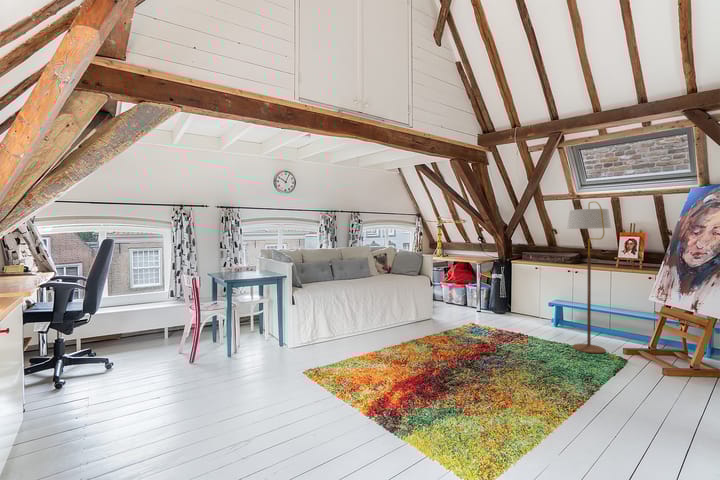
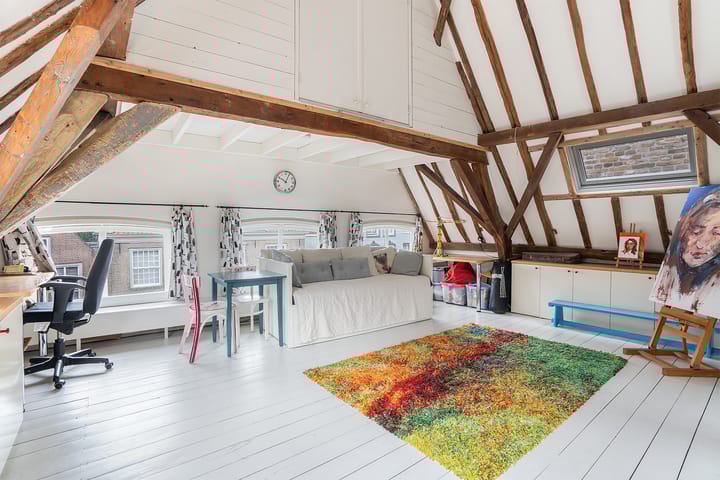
- floor lamp [566,200,613,354]
